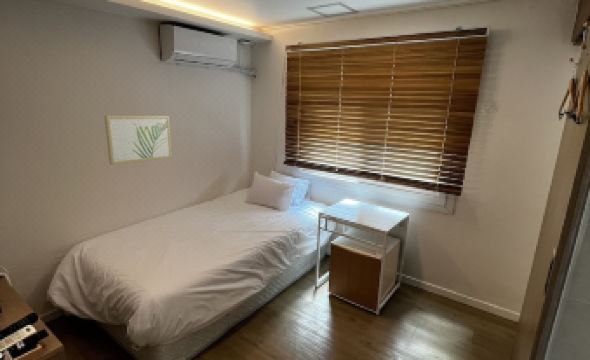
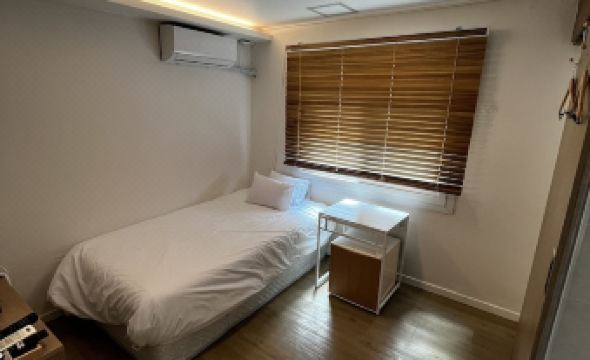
- wall art [103,115,173,166]
